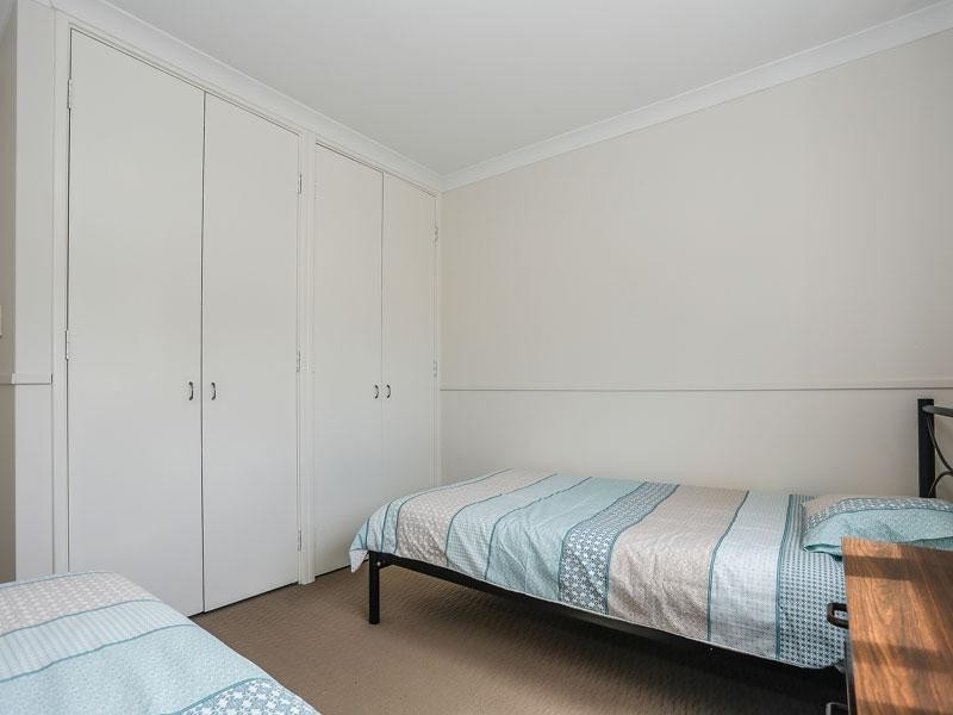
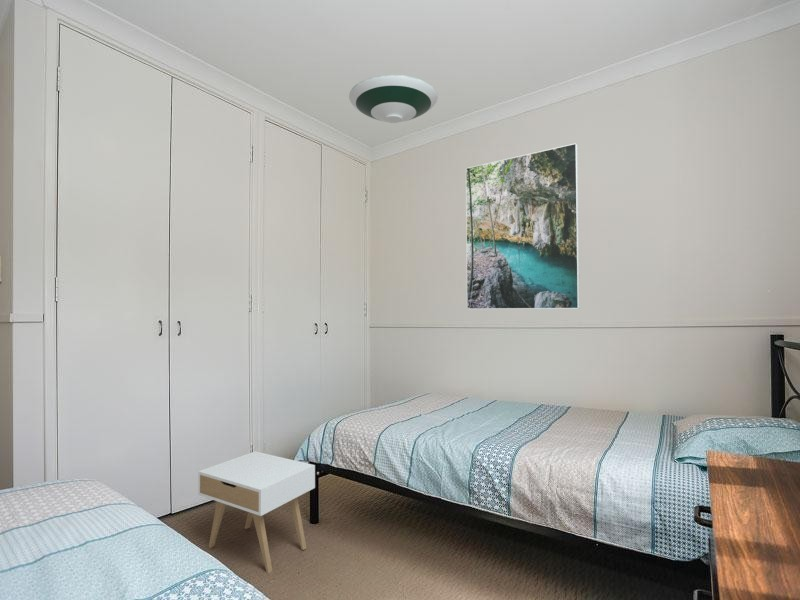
+ nightstand [197,450,316,574]
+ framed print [465,142,581,310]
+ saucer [348,74,439,124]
